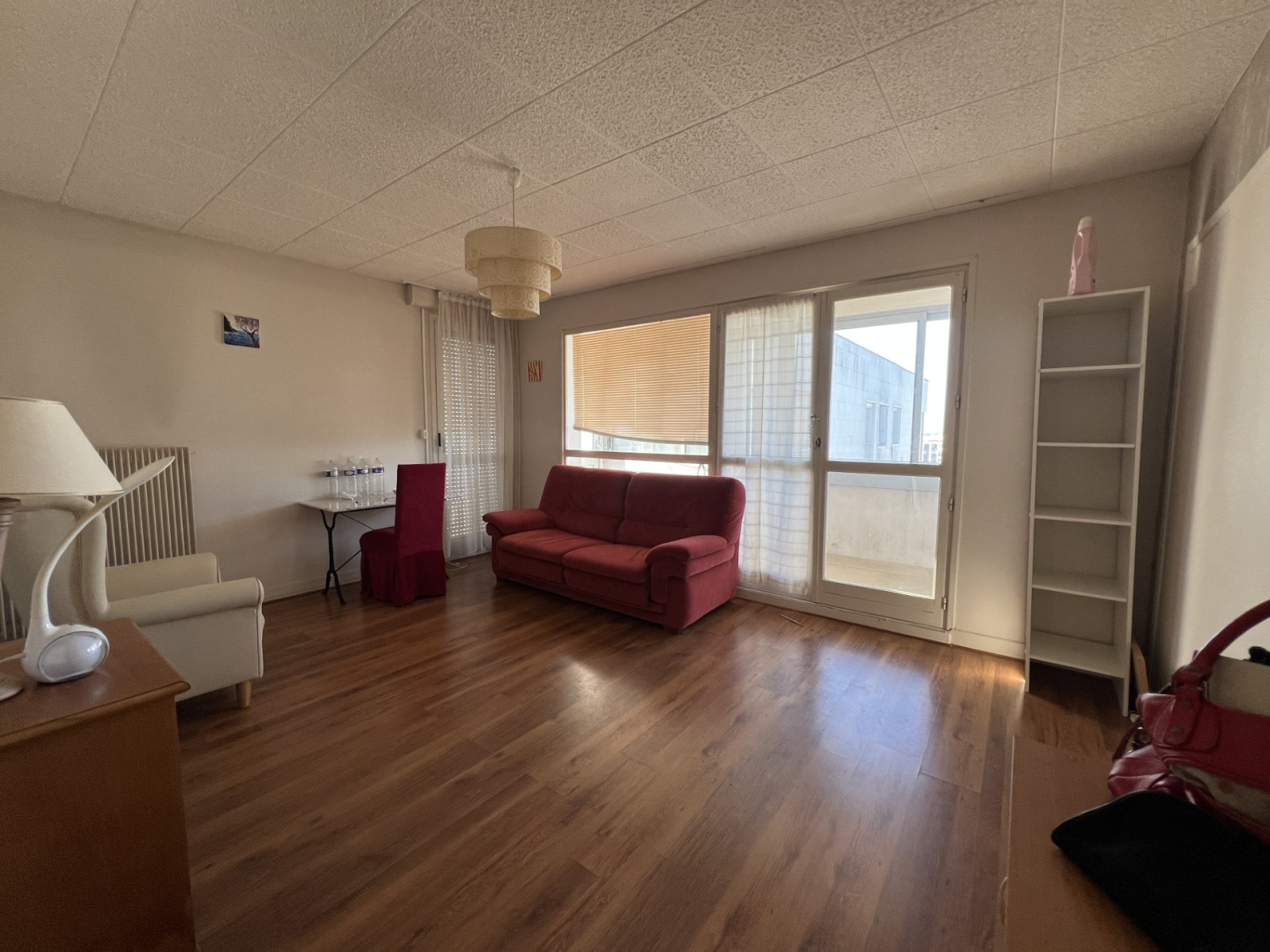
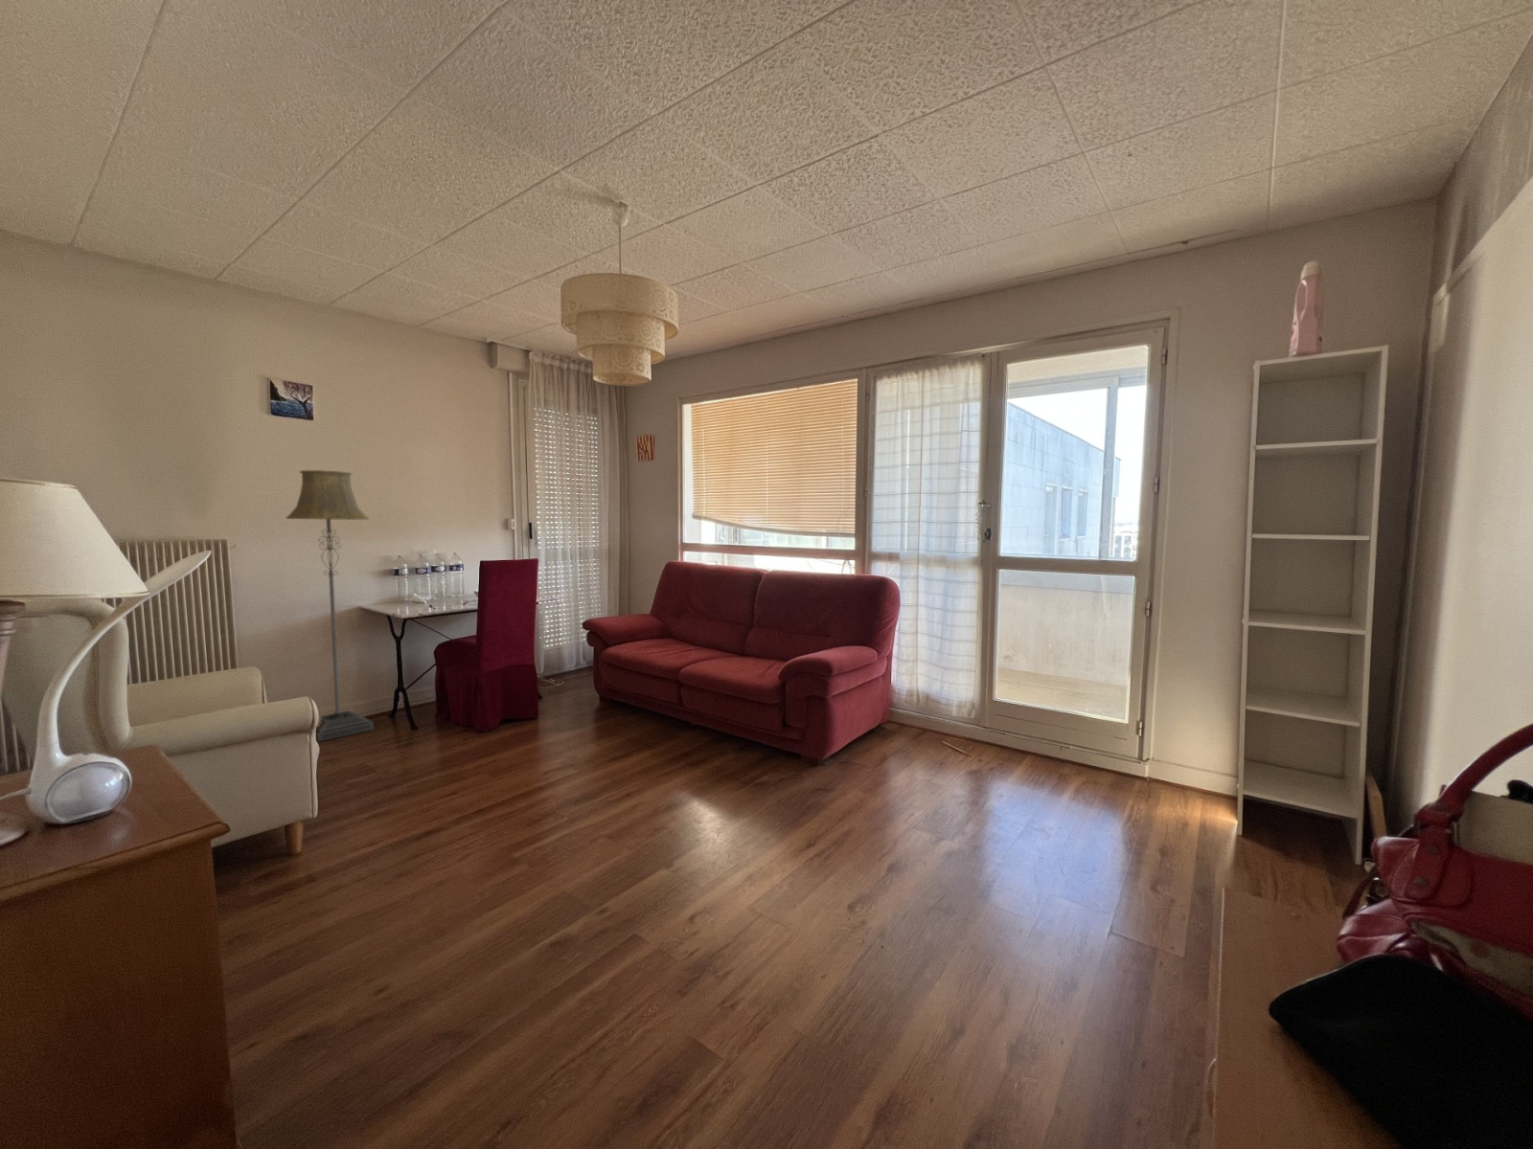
+ floor lamp [286,469,374,742]
